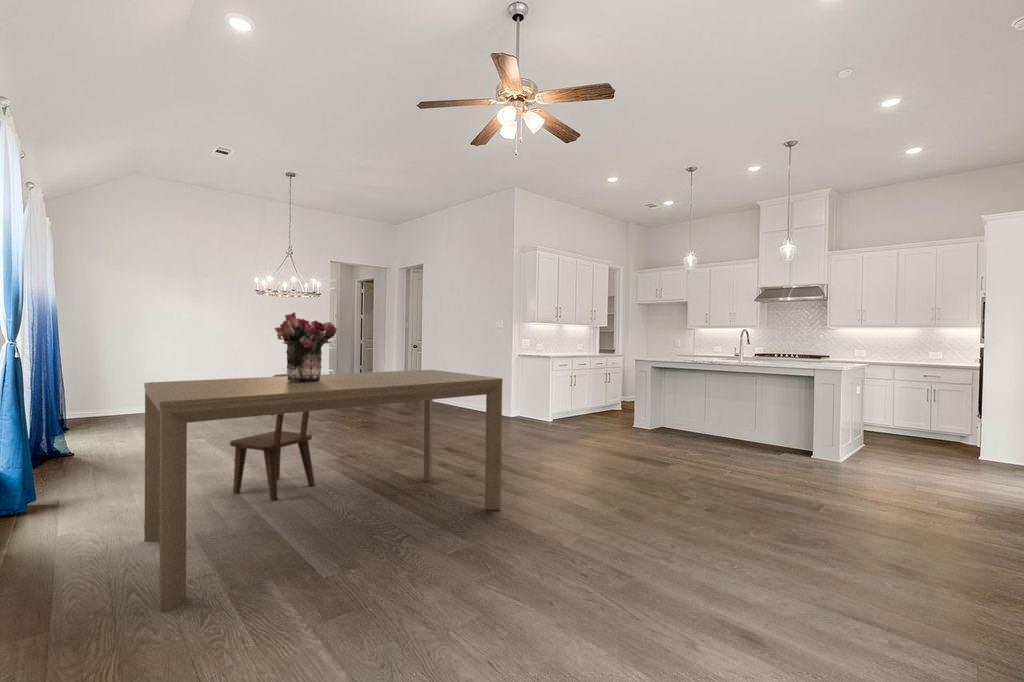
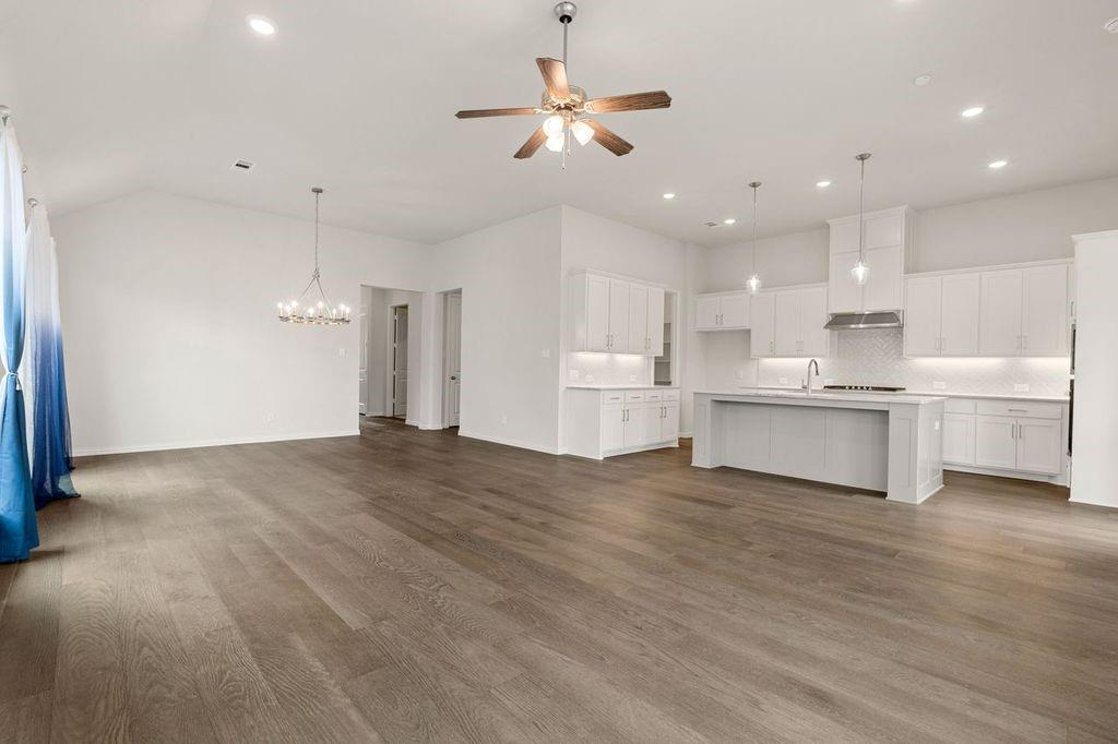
- dining table [143,369,504,614]
- bouquet [273,312,338,382]
- dining chair [229,373,316,502]
